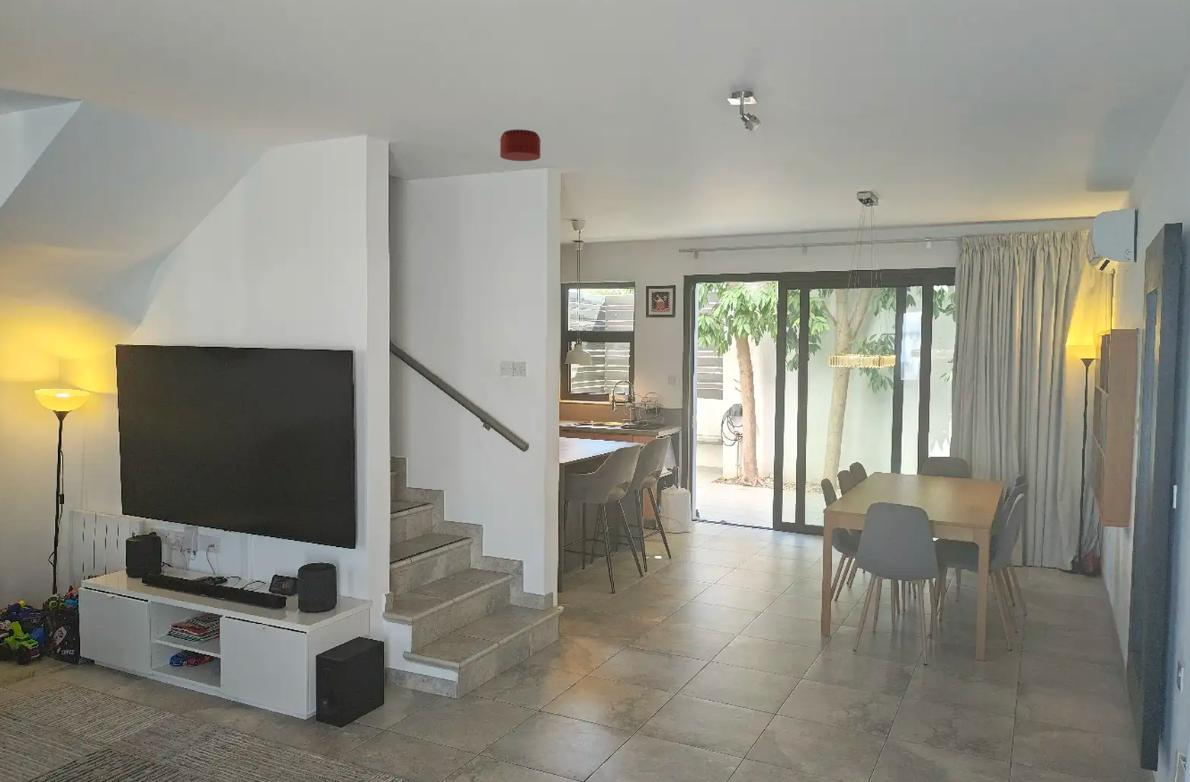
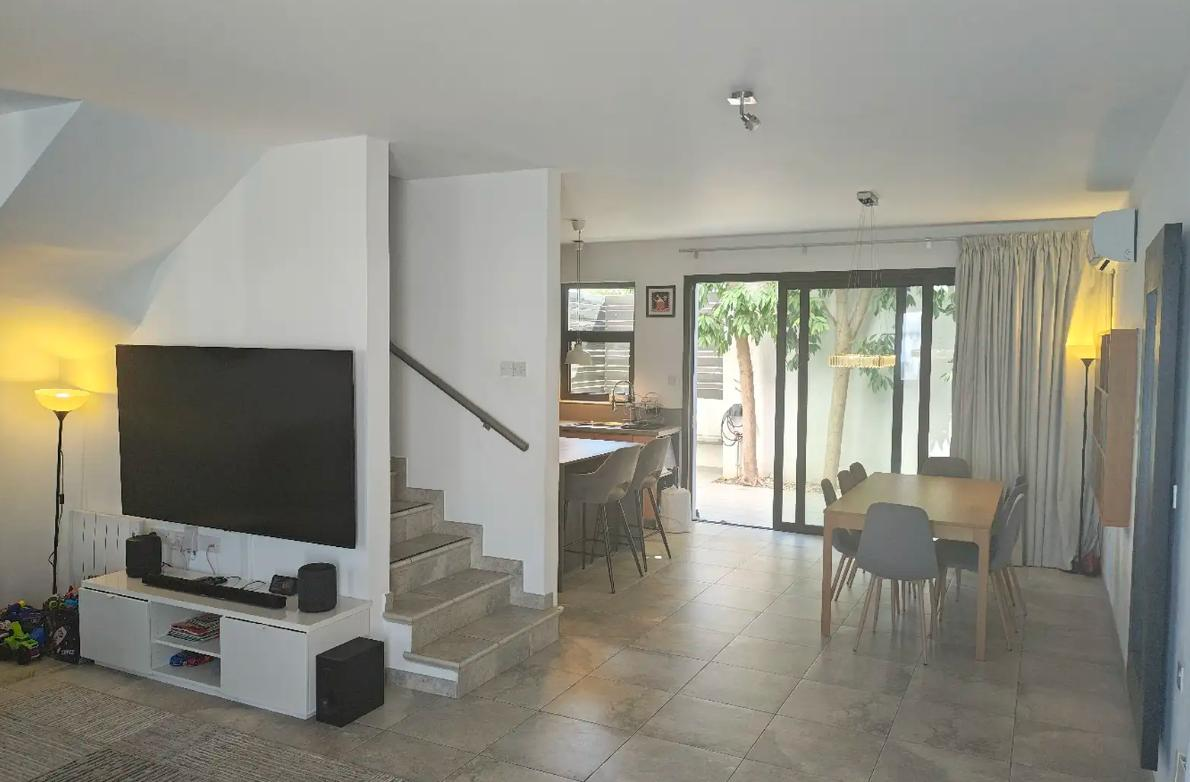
- smoke detector [499,129,541,162]
